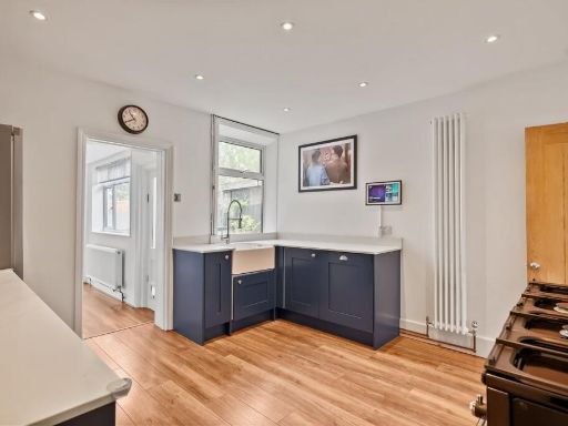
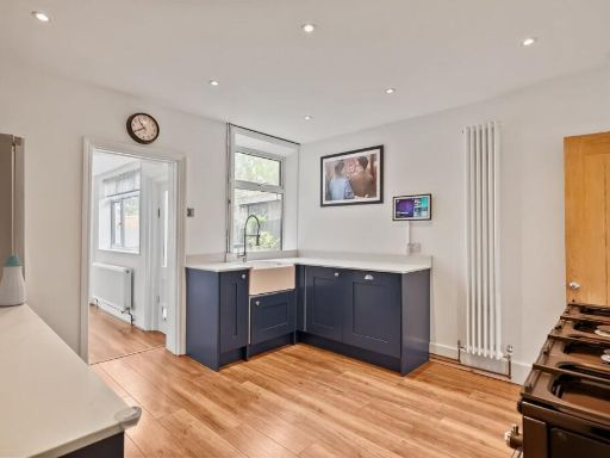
+ soap bottle [0,254,27,308]
